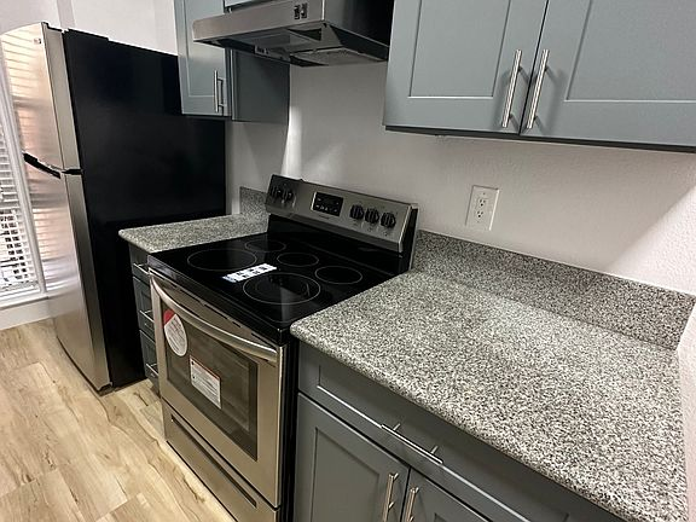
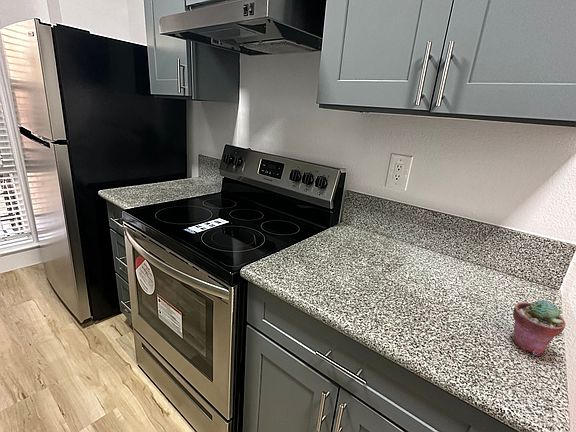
+ potted succulent [512,299,567,357]
